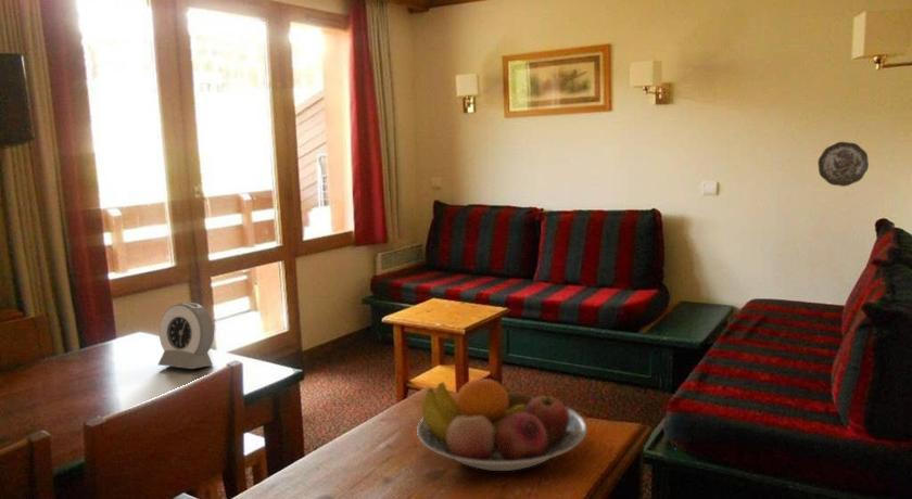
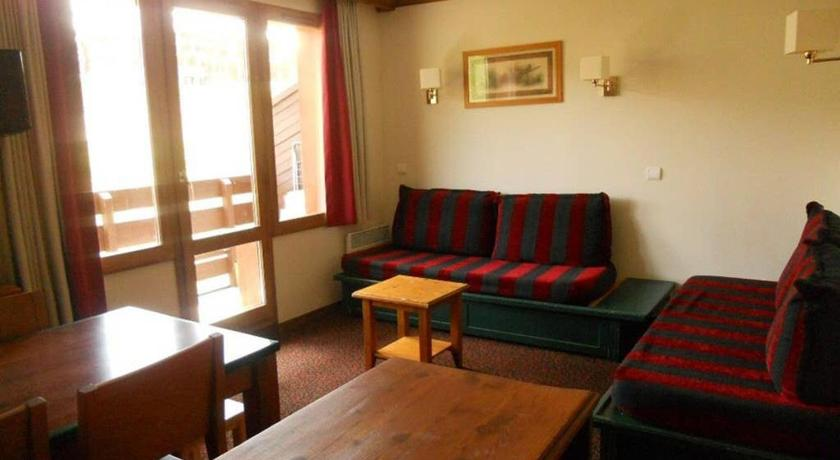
- alarm clock [157,302,215,370]
- fruit bowl [416,378,588,472]
- decorative plate [816,141,870,188]
